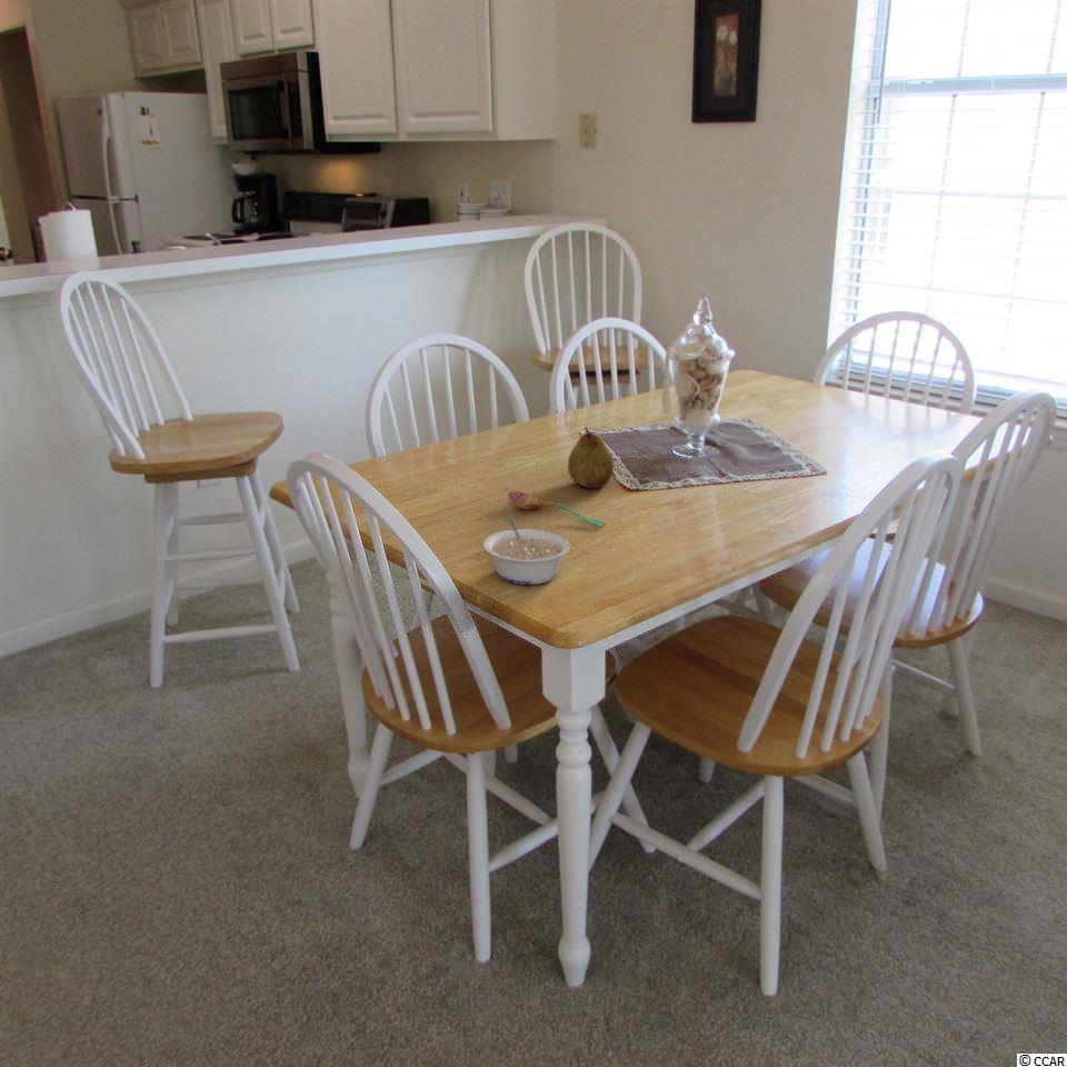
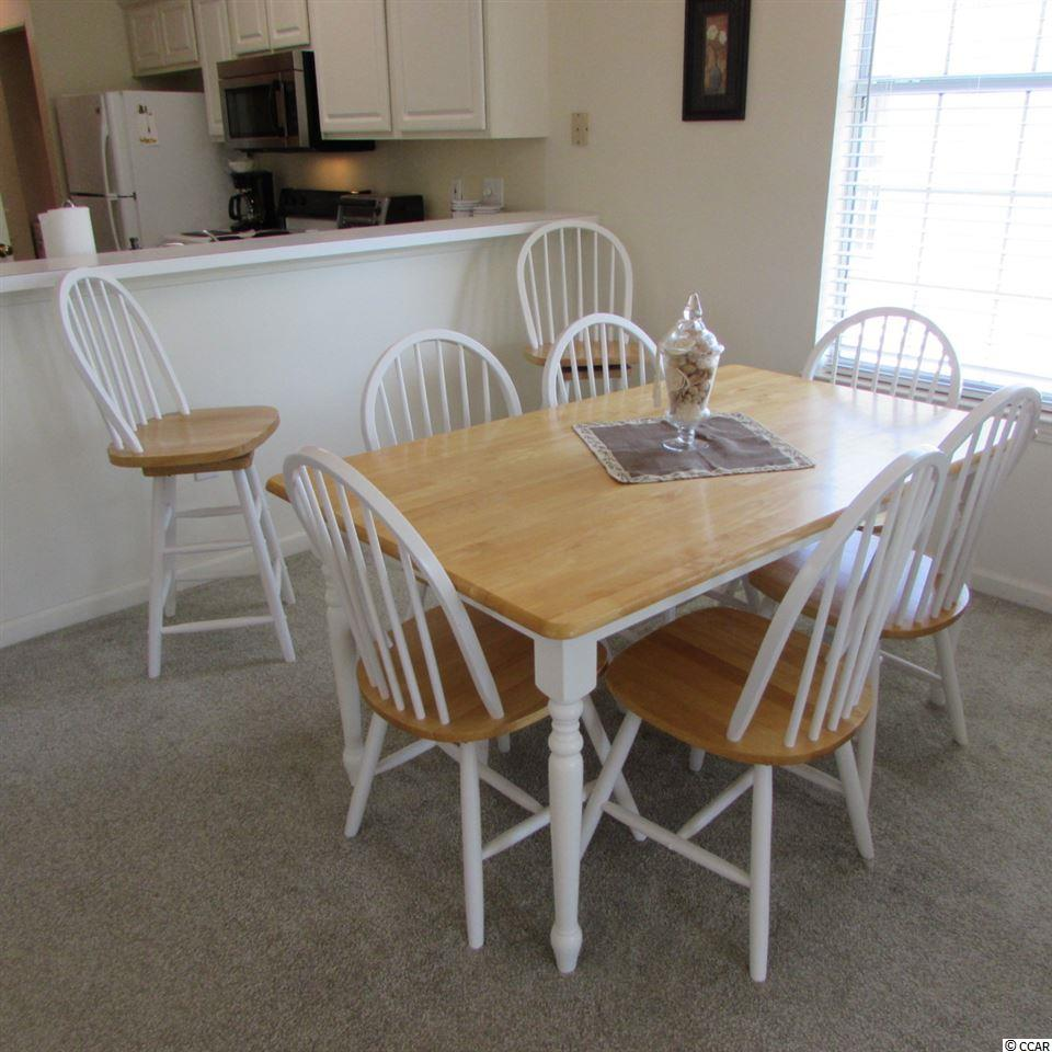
- legume [482,516,571,586]
- soupspoon [507,490,606,528]
- fruit [567,426,615,489]
